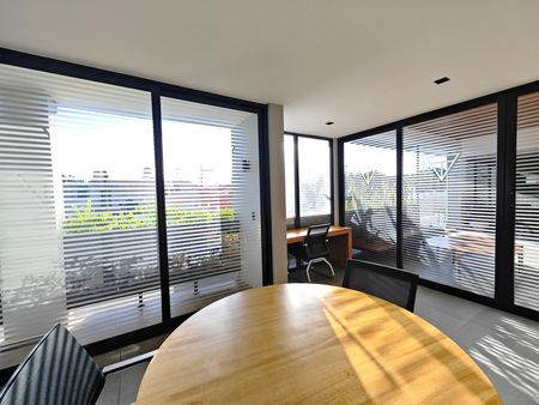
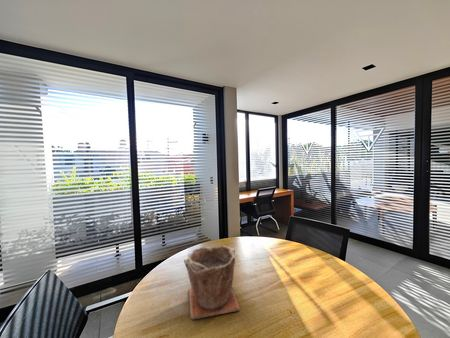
+ plant pot [183,244,241,321]
